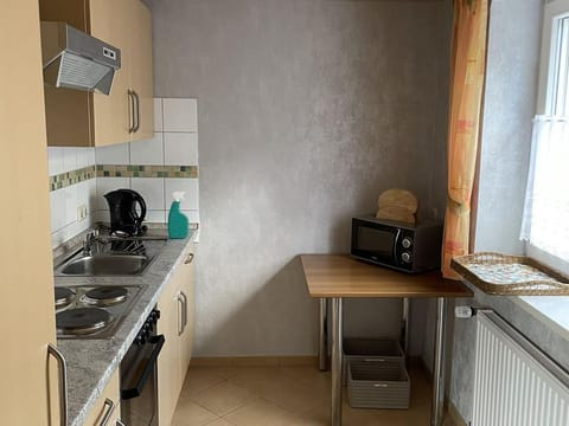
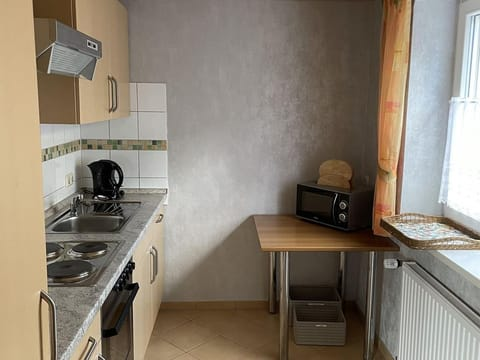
- spray bottle [166,191,190,239]
